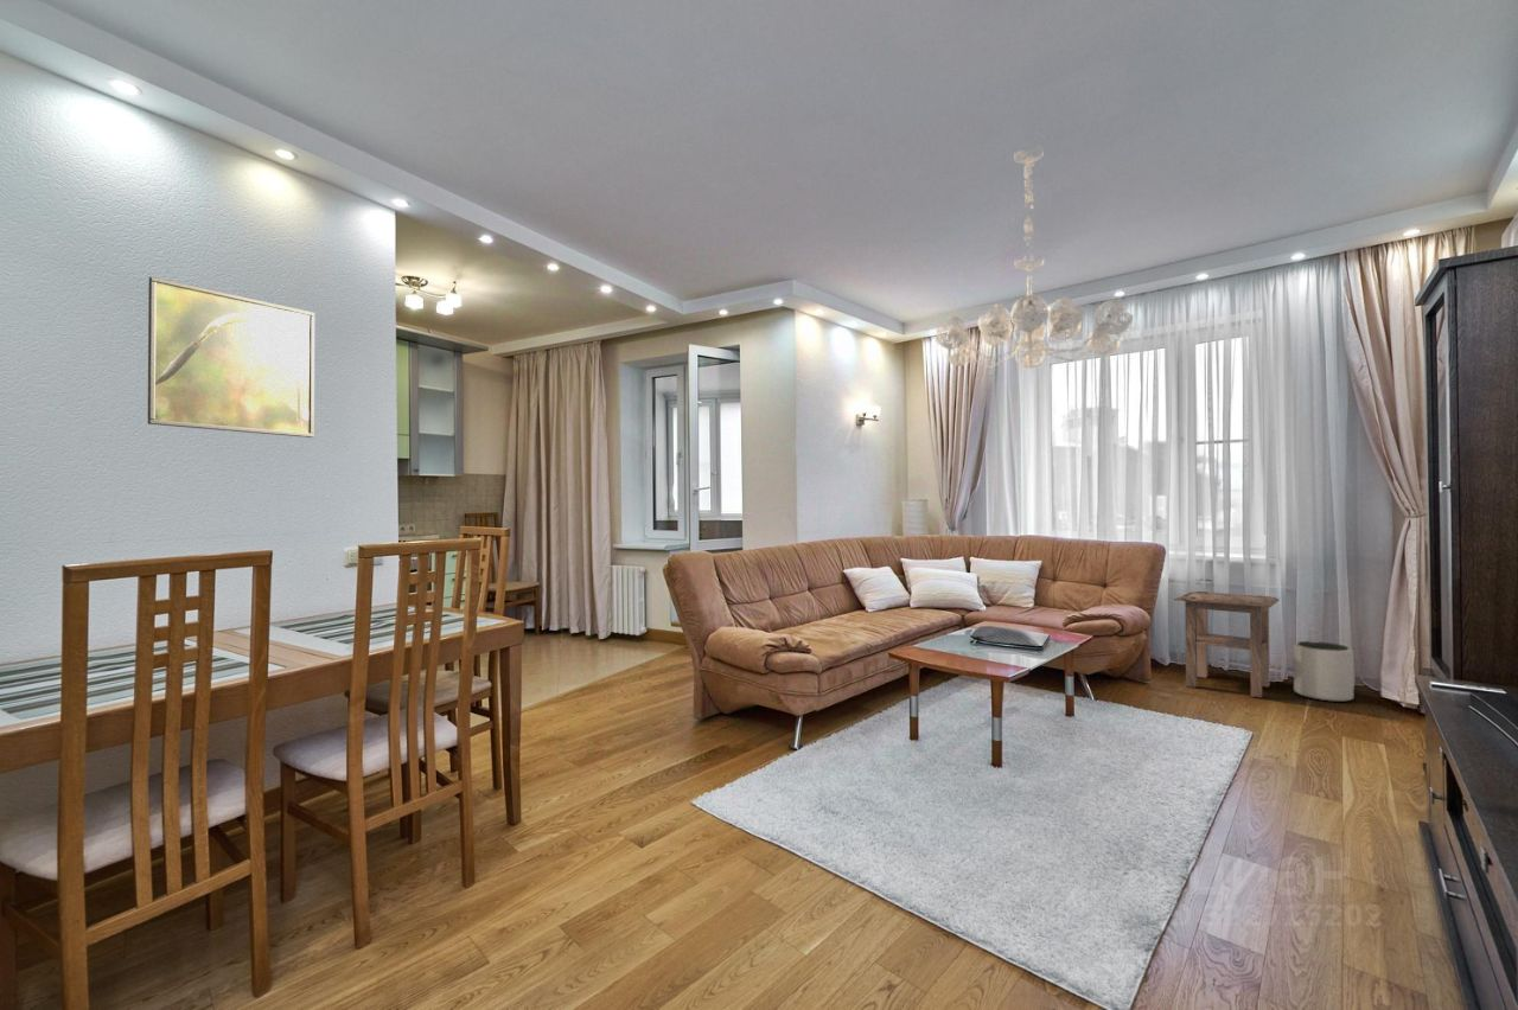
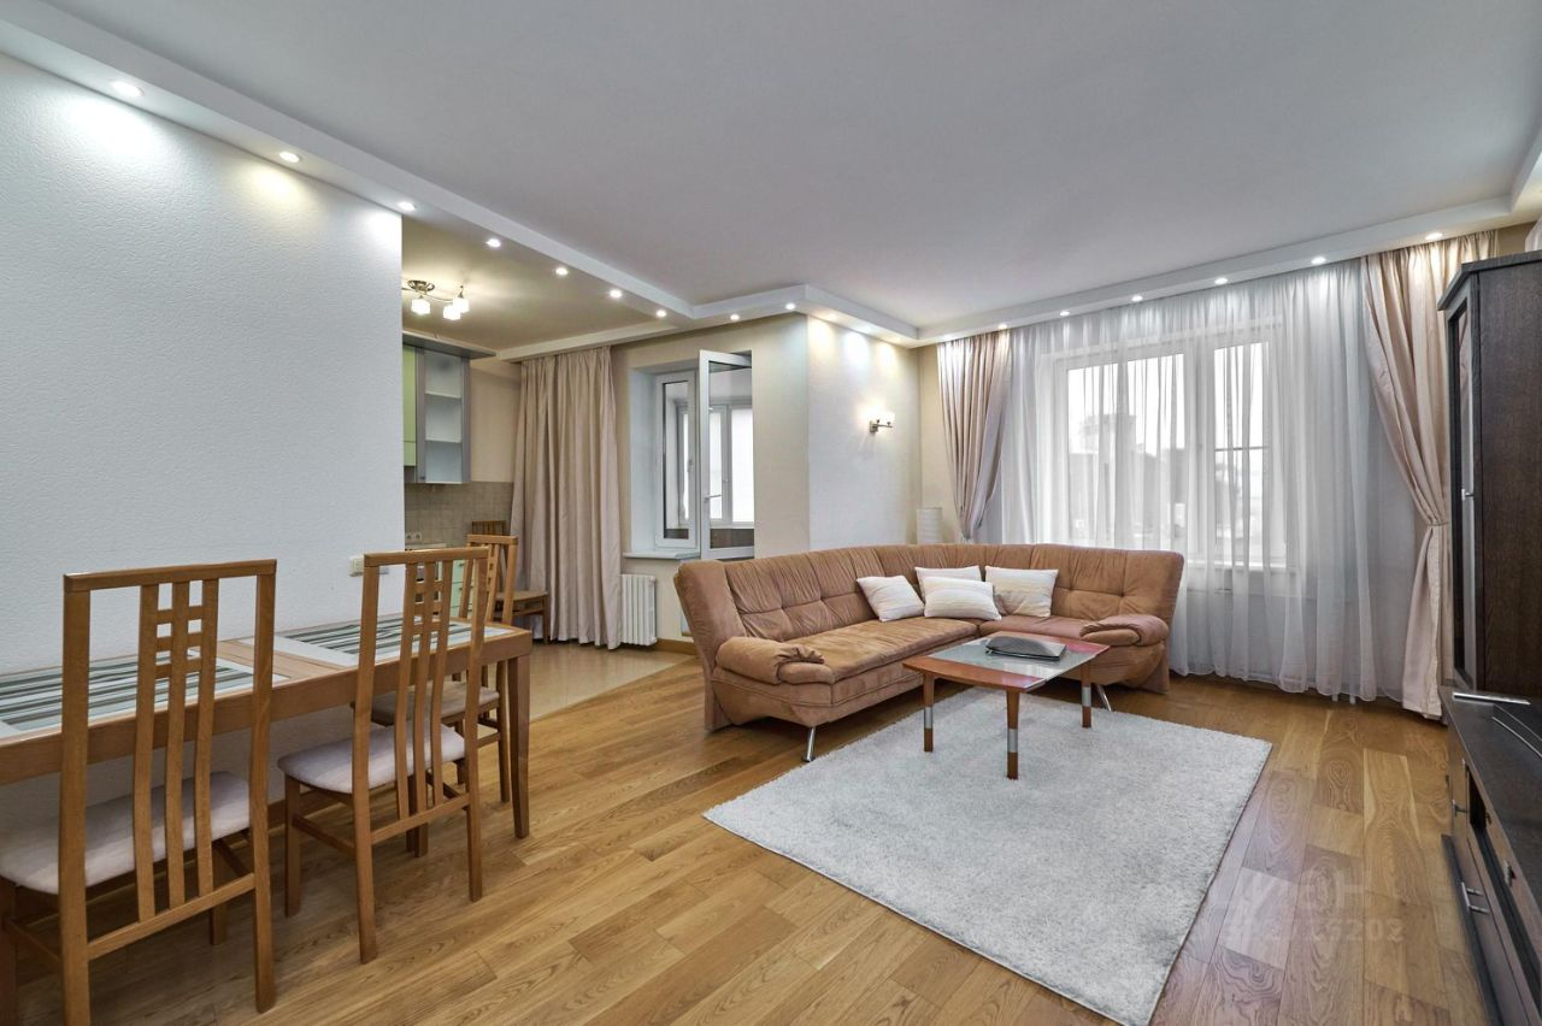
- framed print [147,276,315,439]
- plant pot [1293,640,1354,703]
- side table [1173,590,1280,698]
- chandelier [935,142,1135,370]
